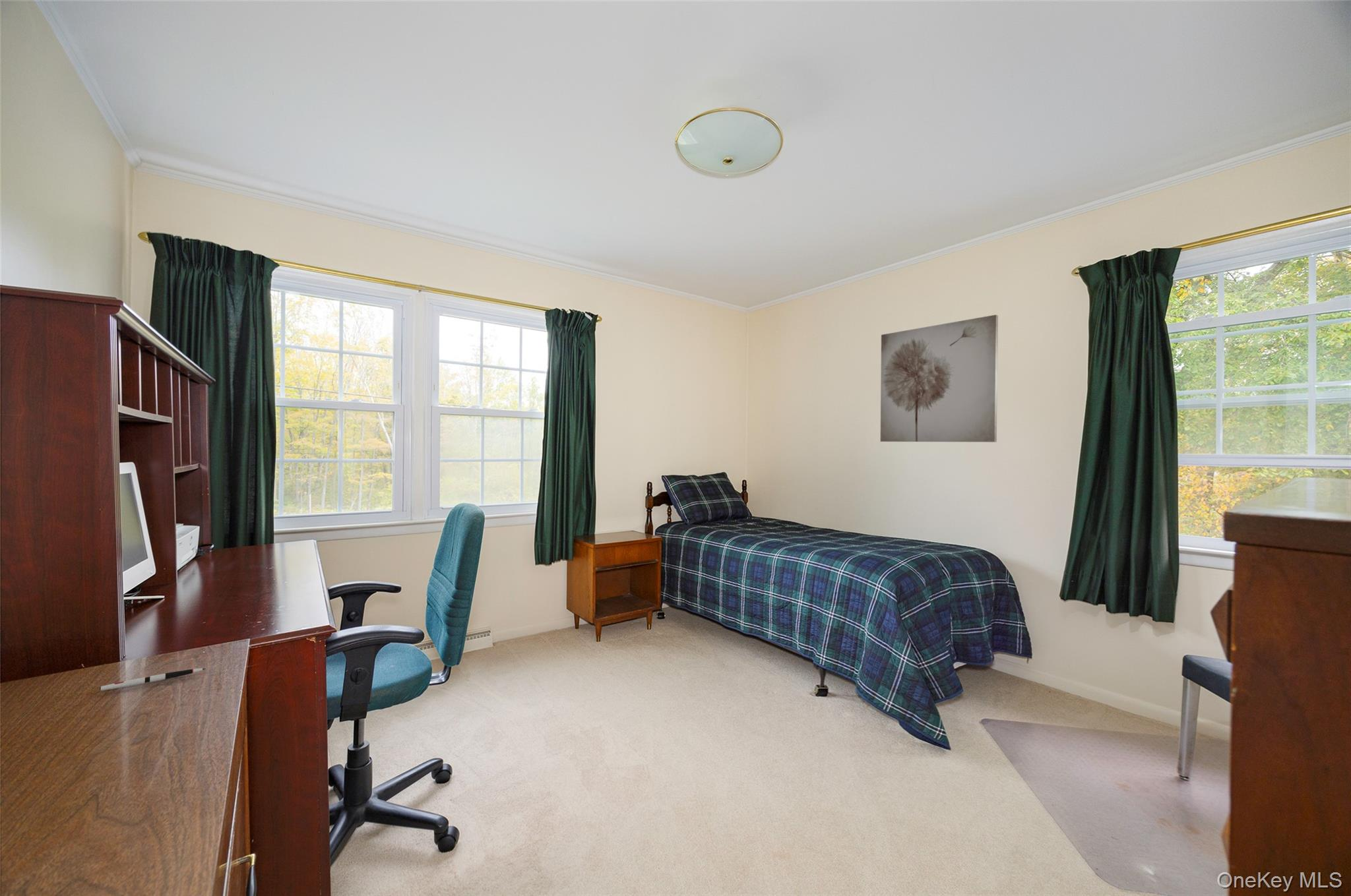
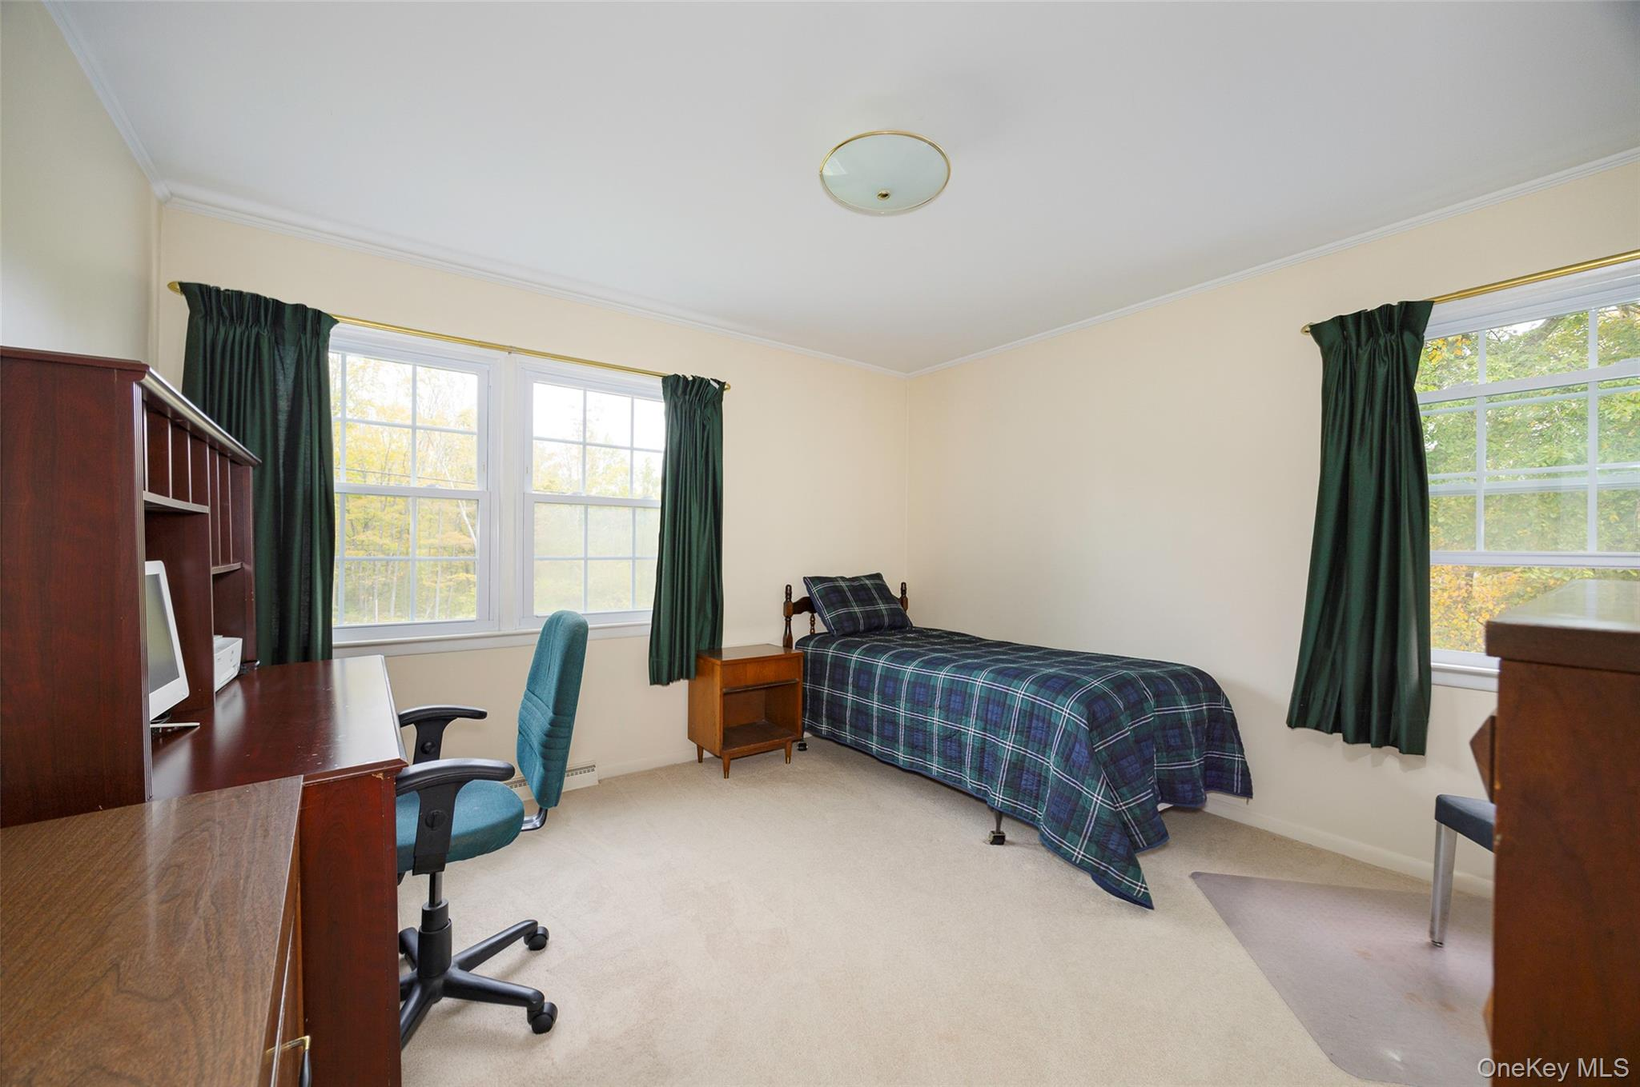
- wall art [880,314,999,442]
- pen [99,668,206,691]
